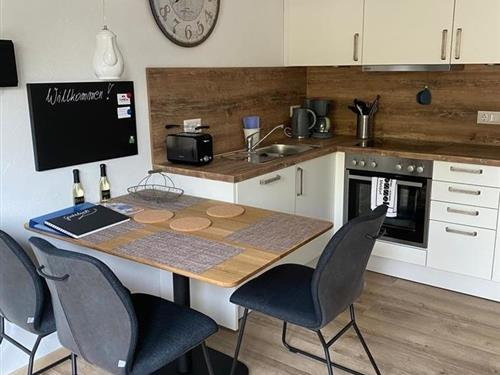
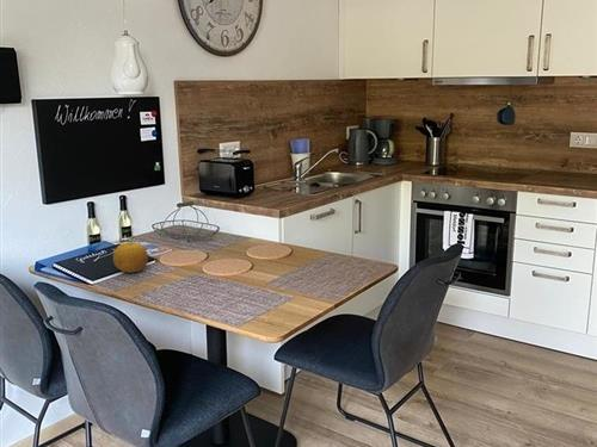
+ fruit [112,241,149,274]
